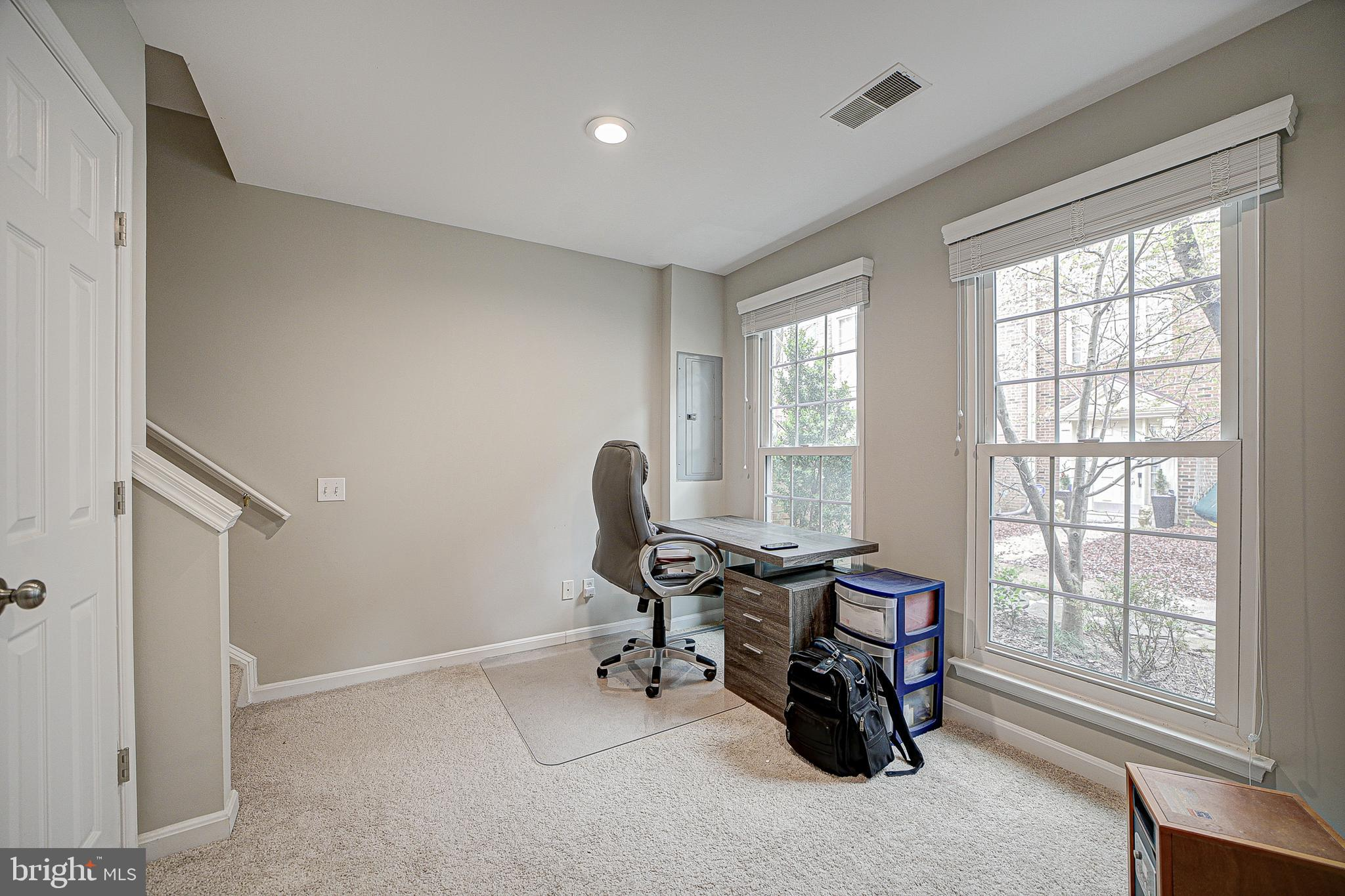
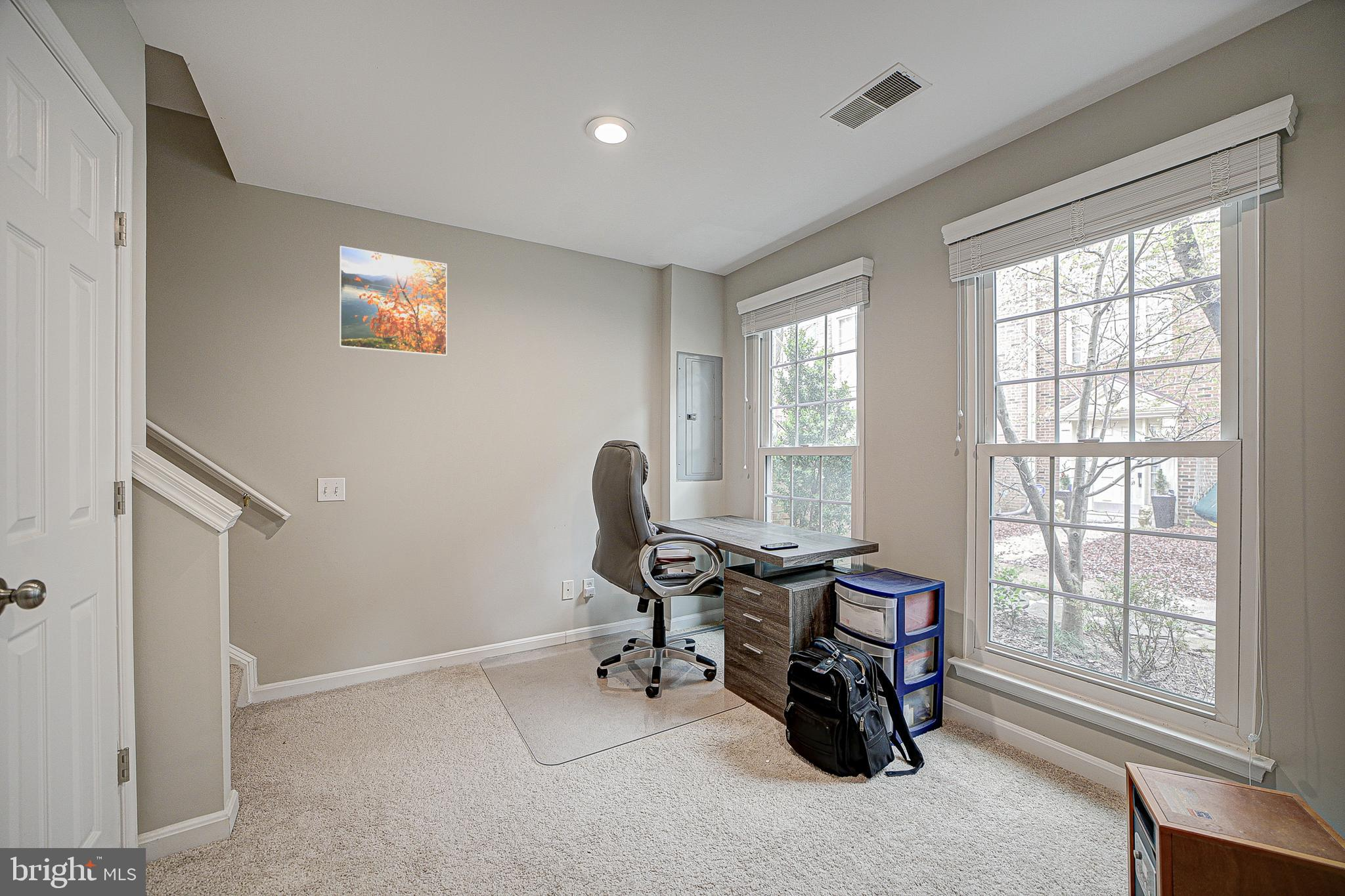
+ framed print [339,245,448,357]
